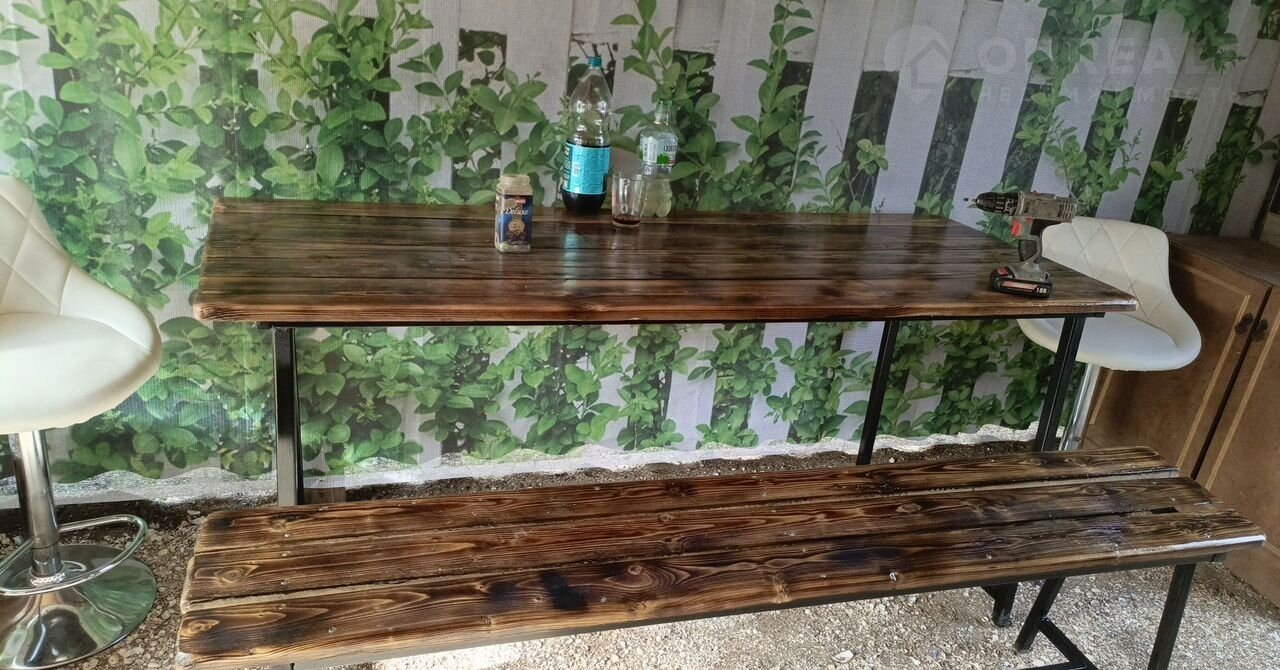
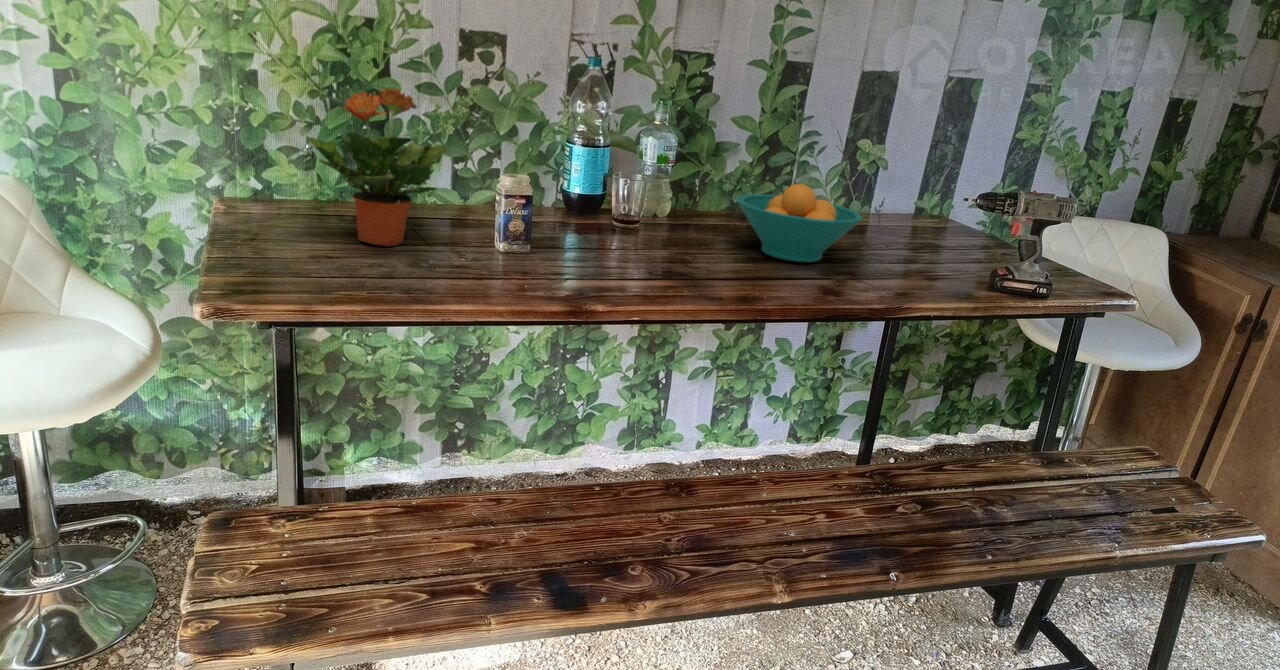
+ potted plant [305,87,450,247]
+ fruit bowl [736,183,864,263]
